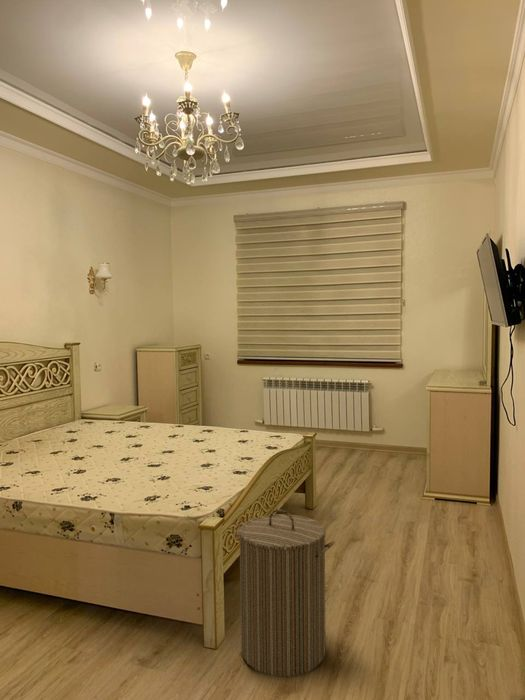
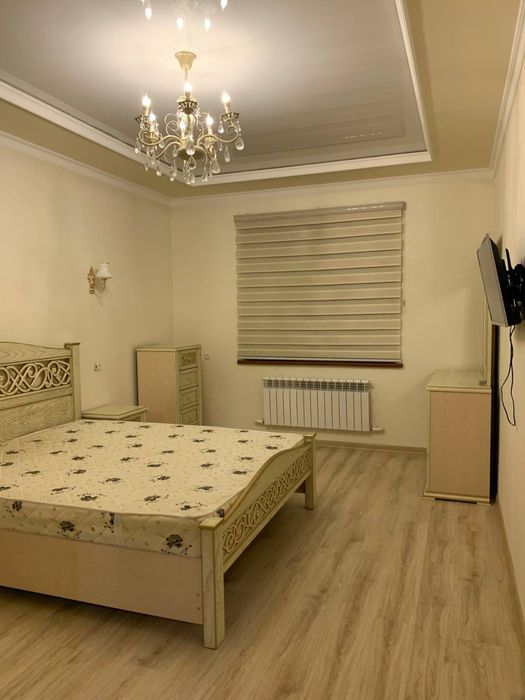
- laundry hamper [234,508,335,678]
